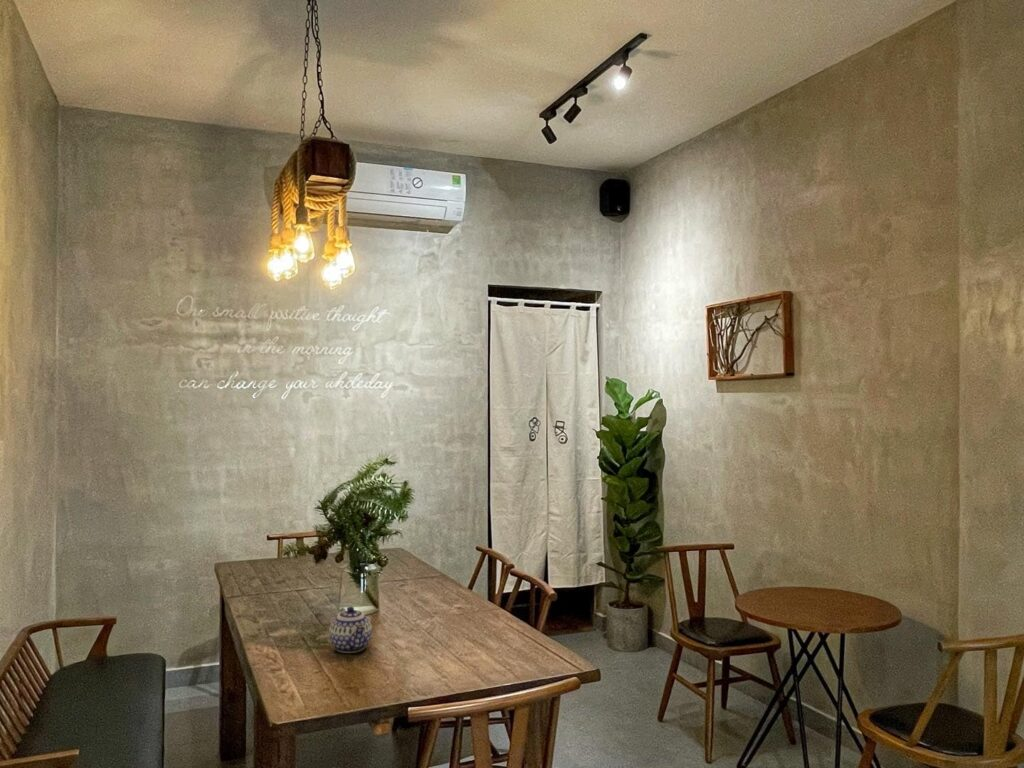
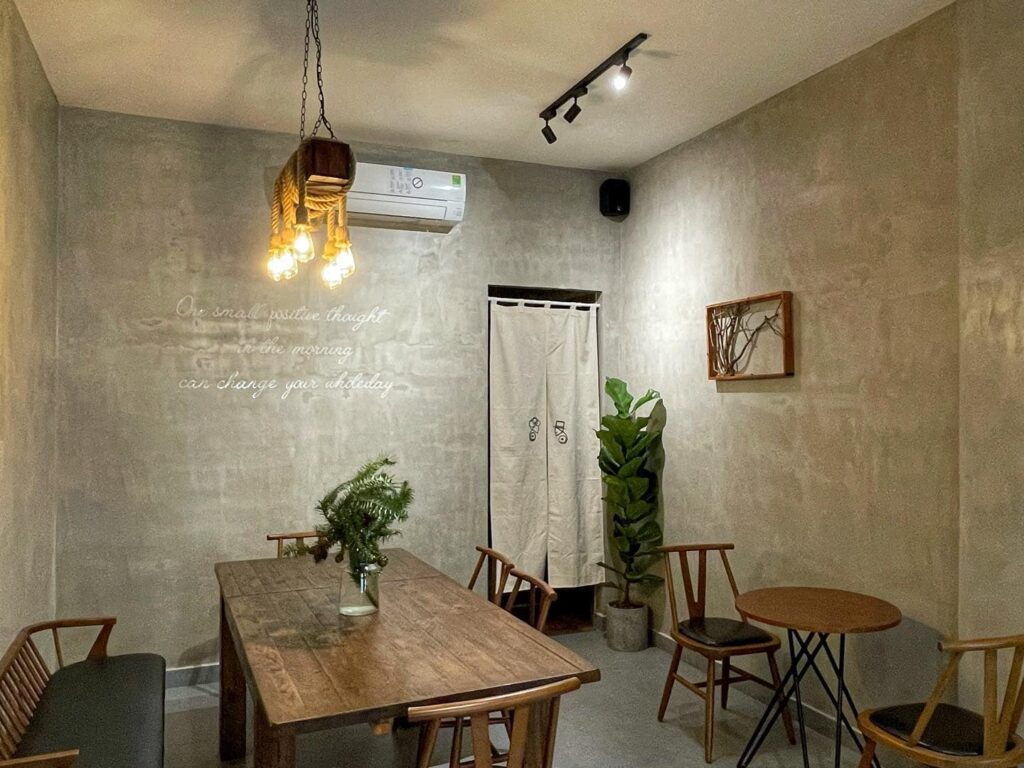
- teapot [328,605,373,654]
